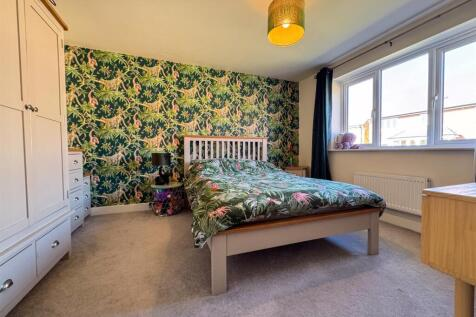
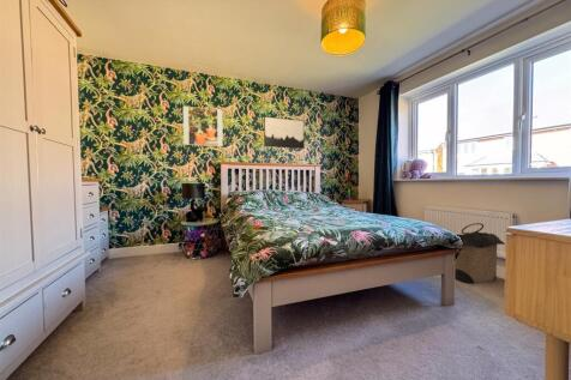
+ wall art [263,115,305,150]
+ laundry hamper [453,222,506,285]
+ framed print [182,105,224,147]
